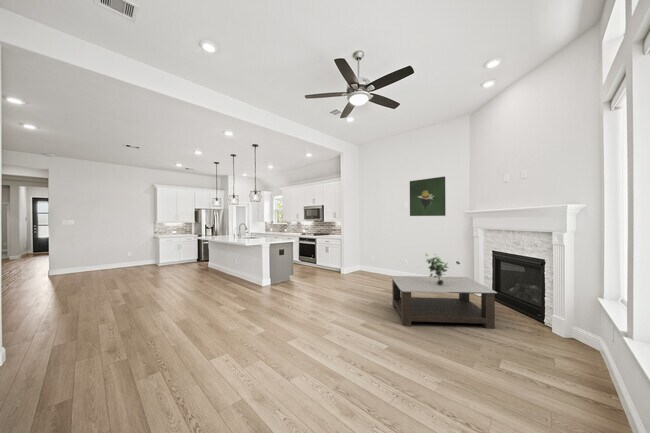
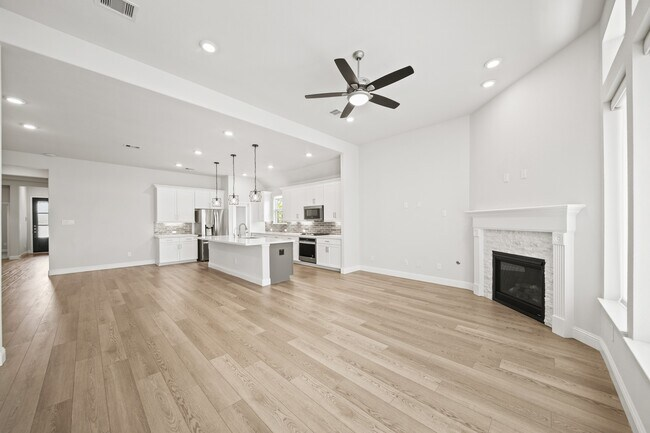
- coffee table [390,275,498,330]
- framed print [409,175,447,217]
- potted plant [424,253,450,285]
